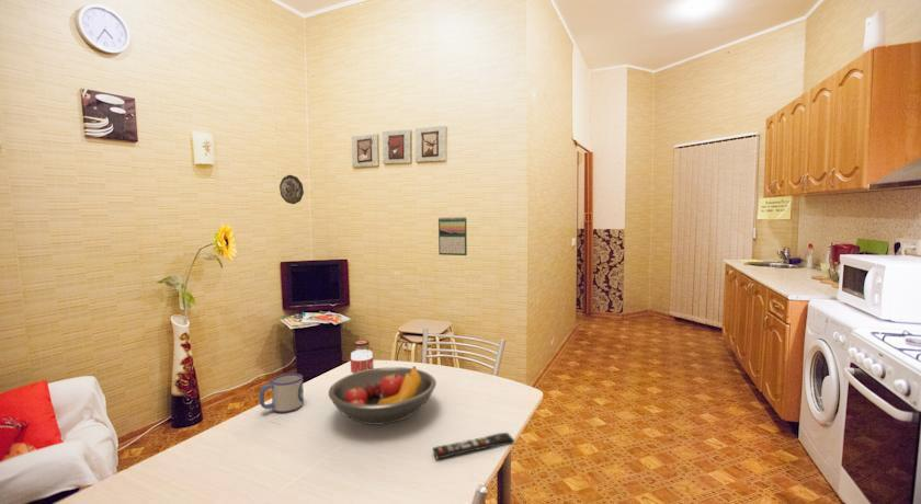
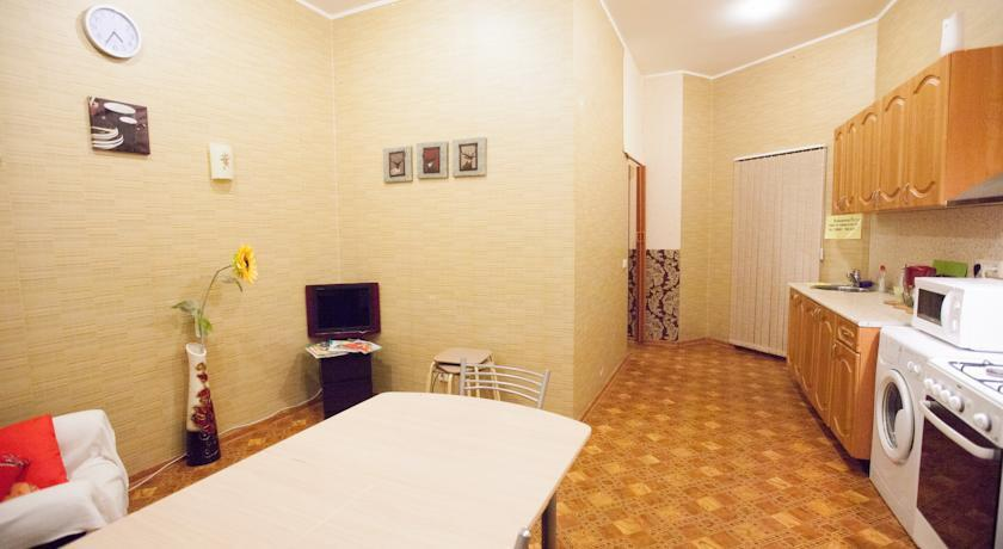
- remote control [431,432,515,460]
- fruit bowl [327,365,437,426]
- calendar [437,216,468,256]
- decorative plate [278,174,305,205]
- jar [350,340,375,375]
- mug [259,373,305,414]
